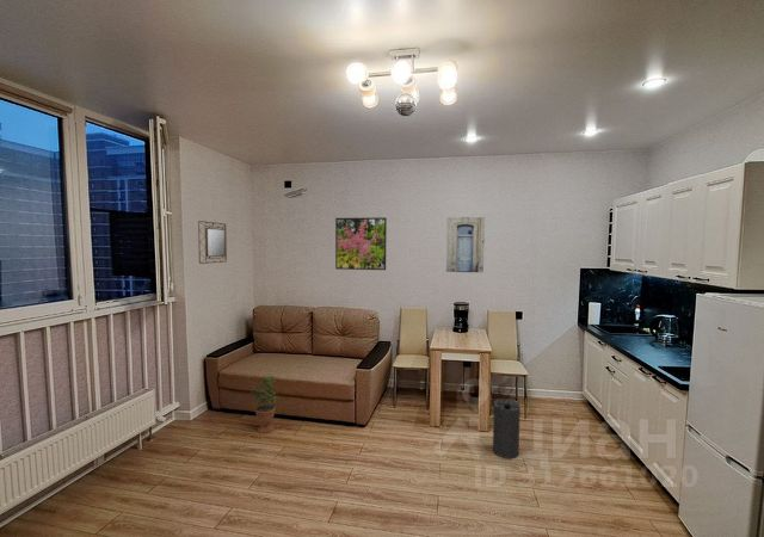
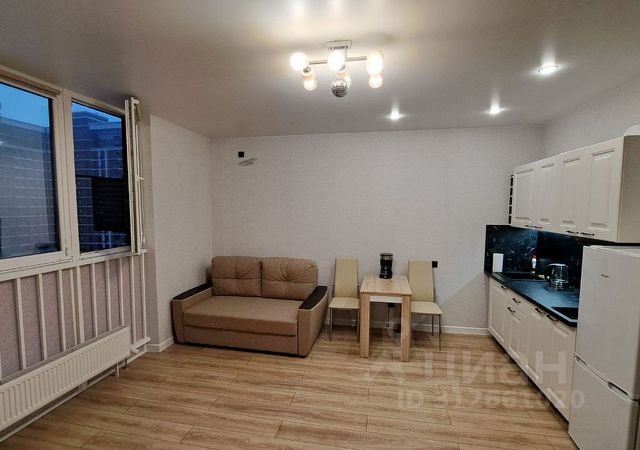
- potted plant [249,375,277,434]
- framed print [334,216,388,271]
- wall art [445,216,486,273]
- speaker [492,387,522,459]
- home mirror [197,220,228,265]
